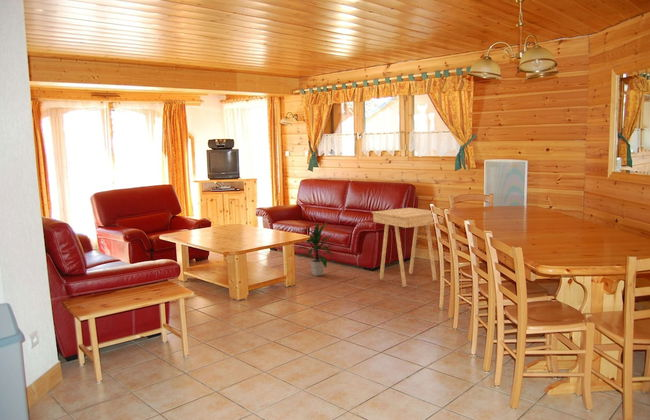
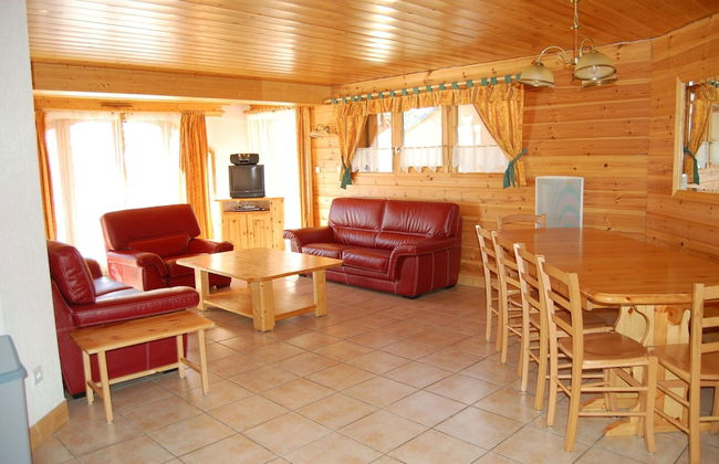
- indoor plant [295,222,337,277]
- side table [371,207,444,288]
